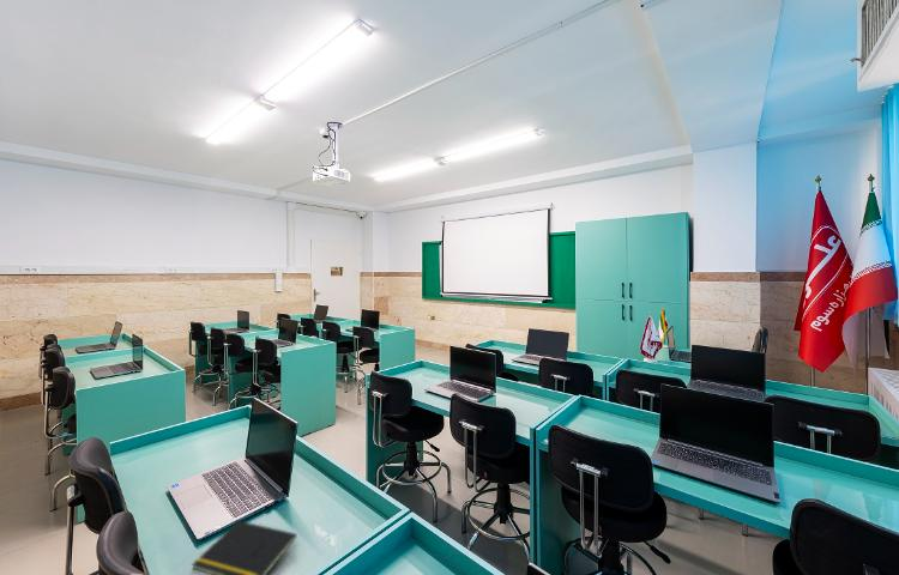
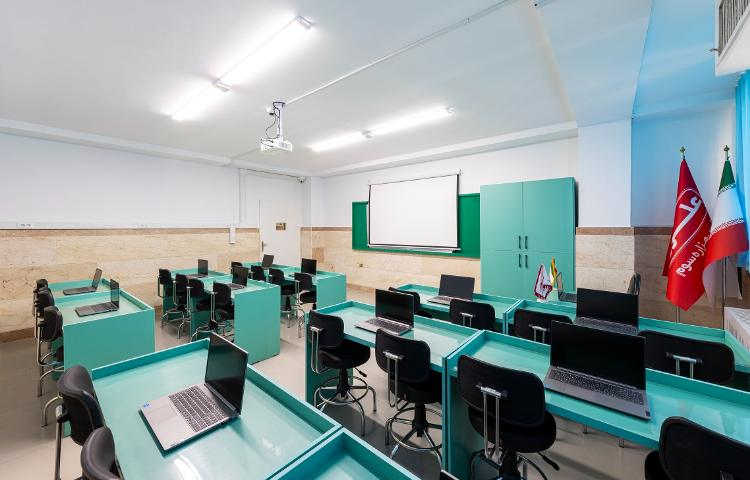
- notepad [191,519,298,575]
